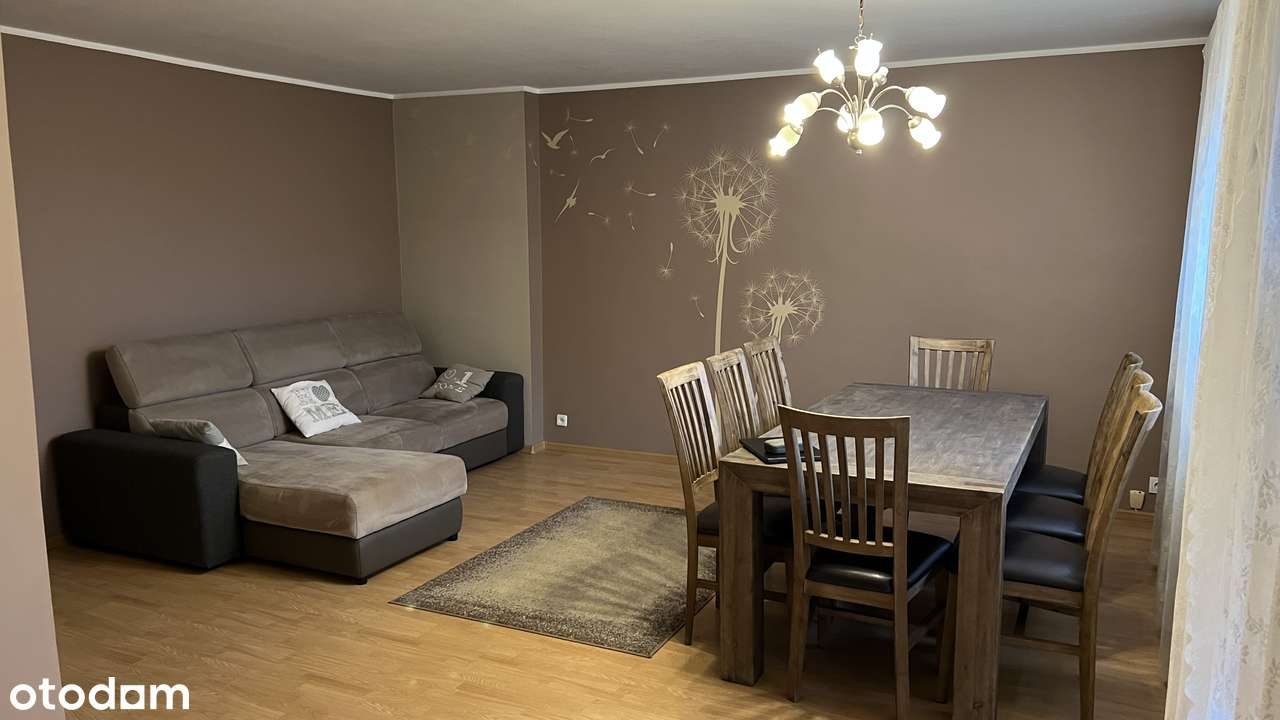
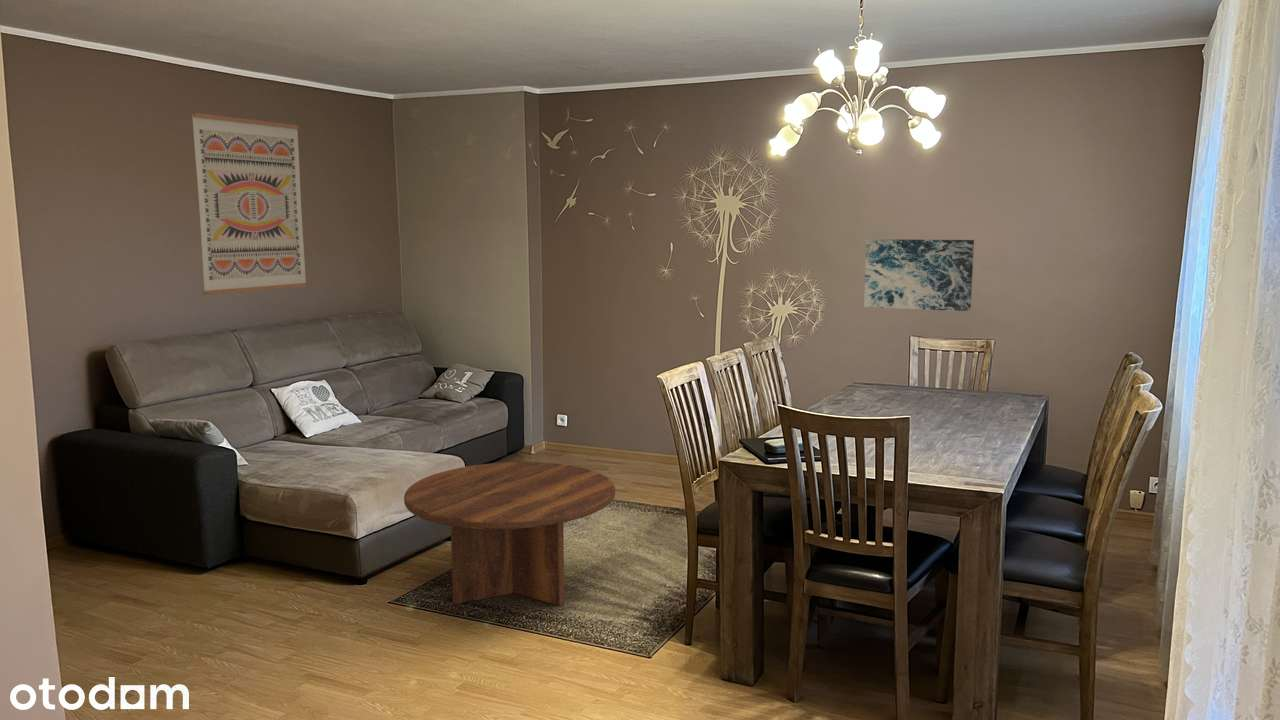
+ coffee table [403,461,616,606]
+ wall art [190,112,308,296]
+ wall art [863,238,975,312]
